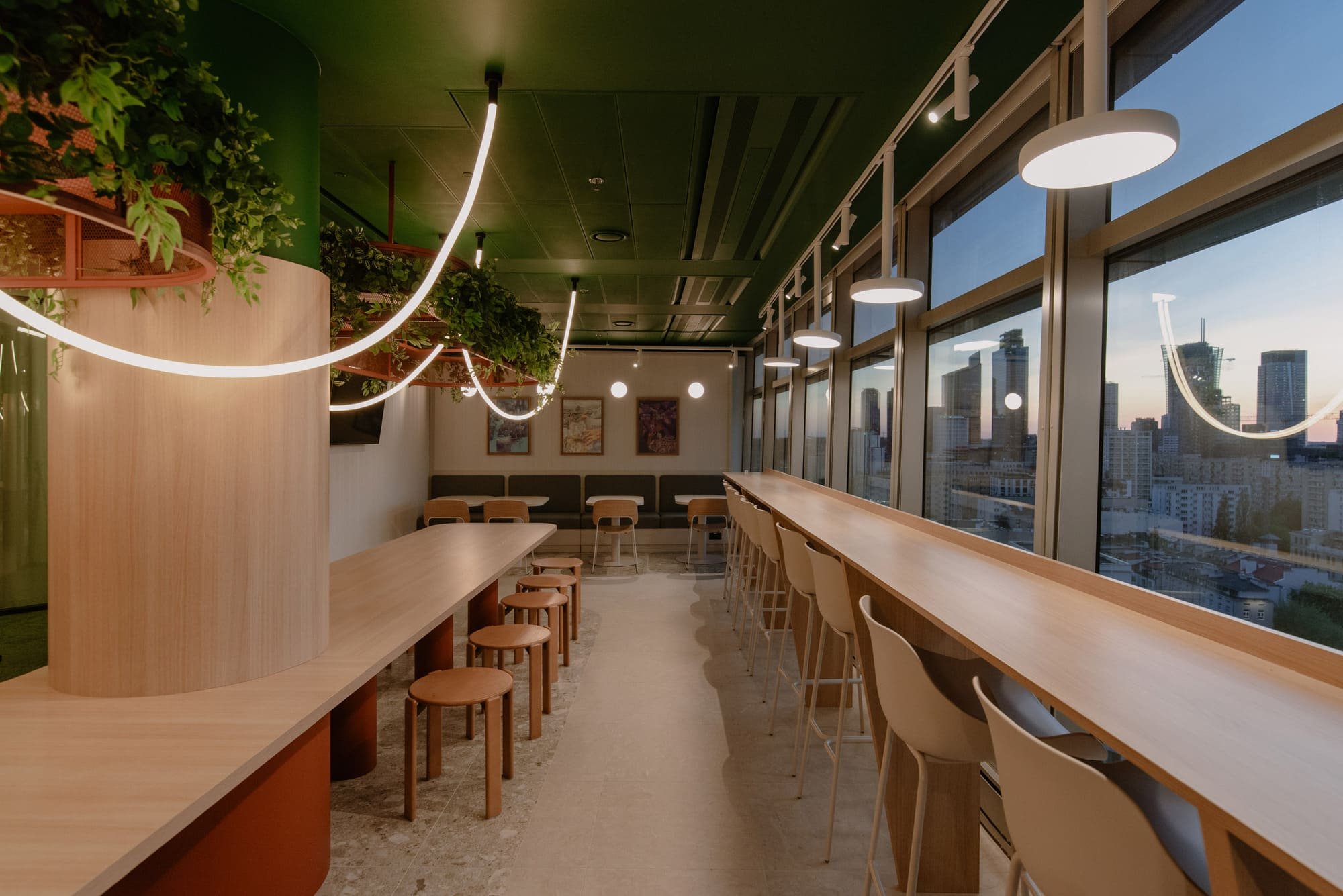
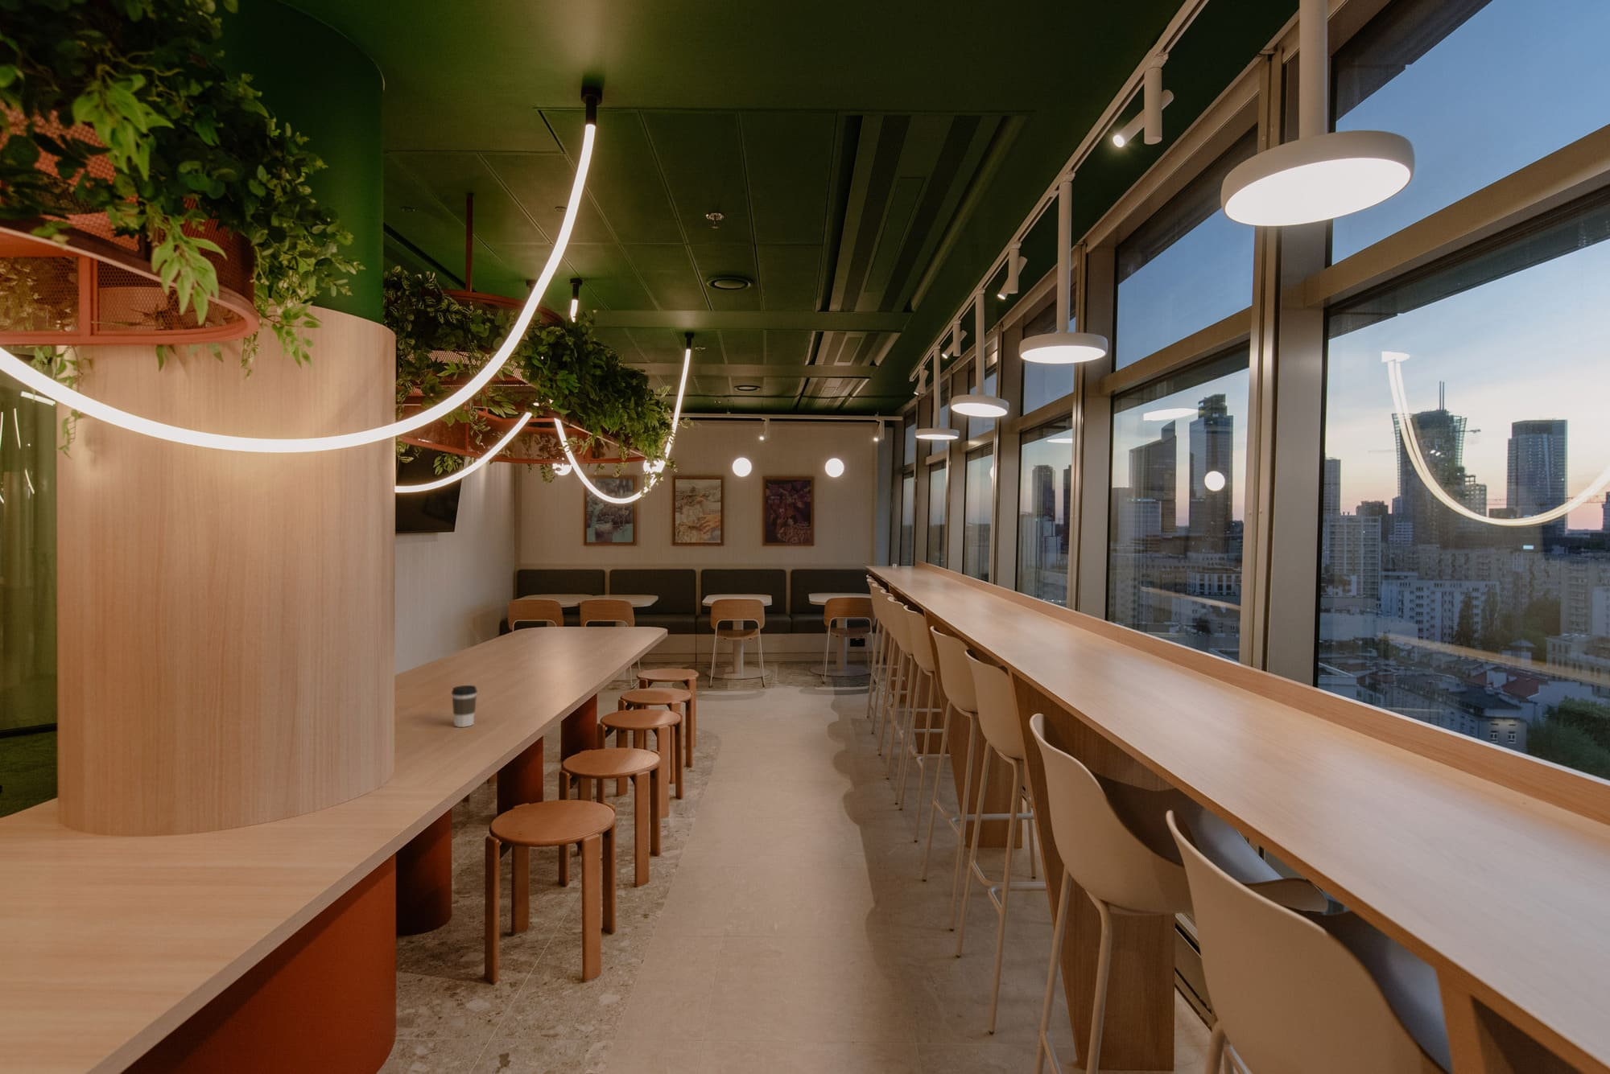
+ coffee cup [451,684,478,728]
